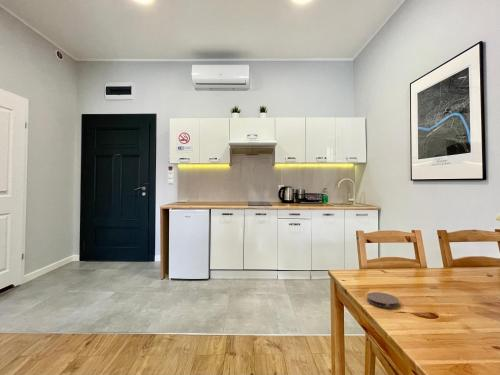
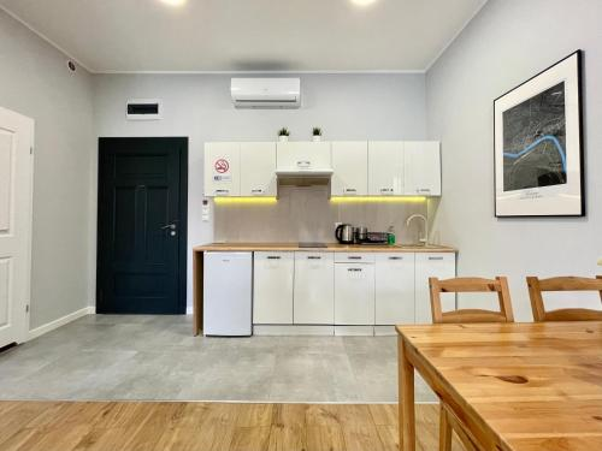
- coaster [366,291,400,309]
